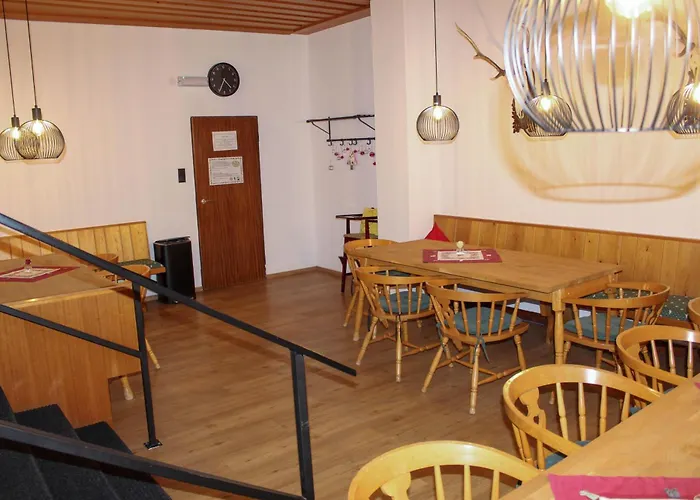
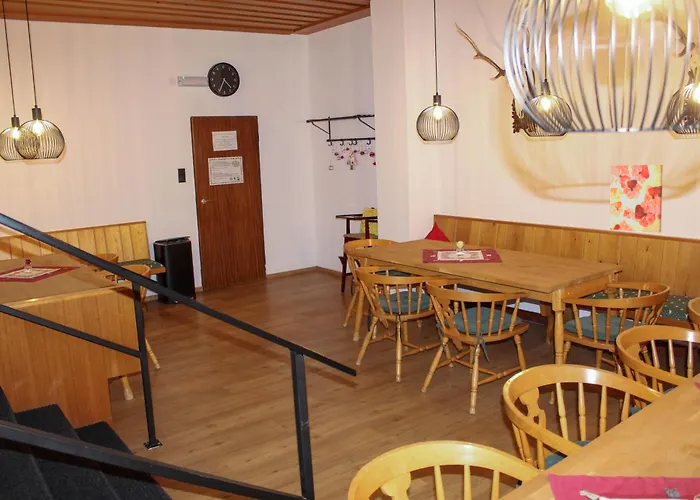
+ wall art [609,164,664,234]
